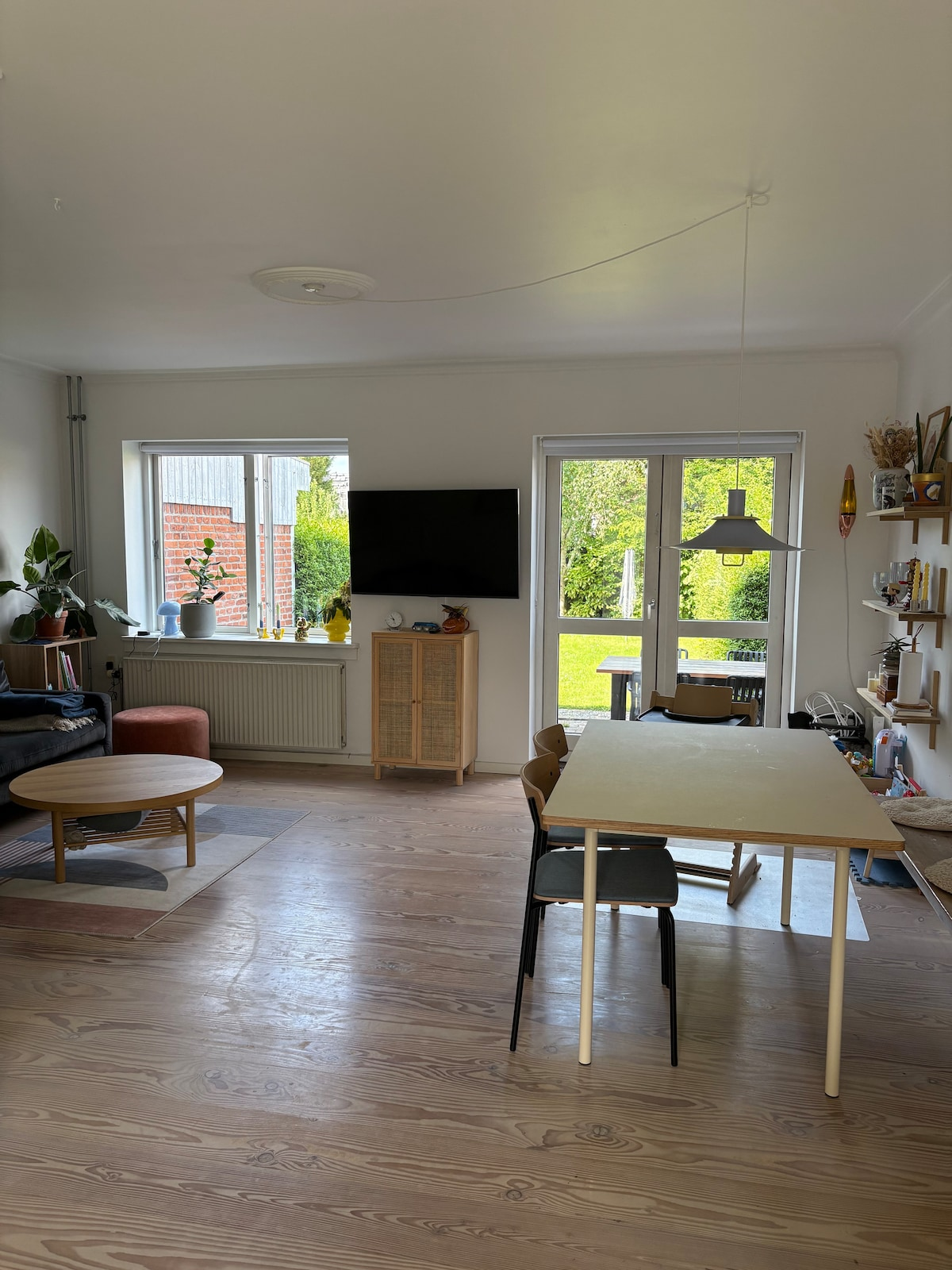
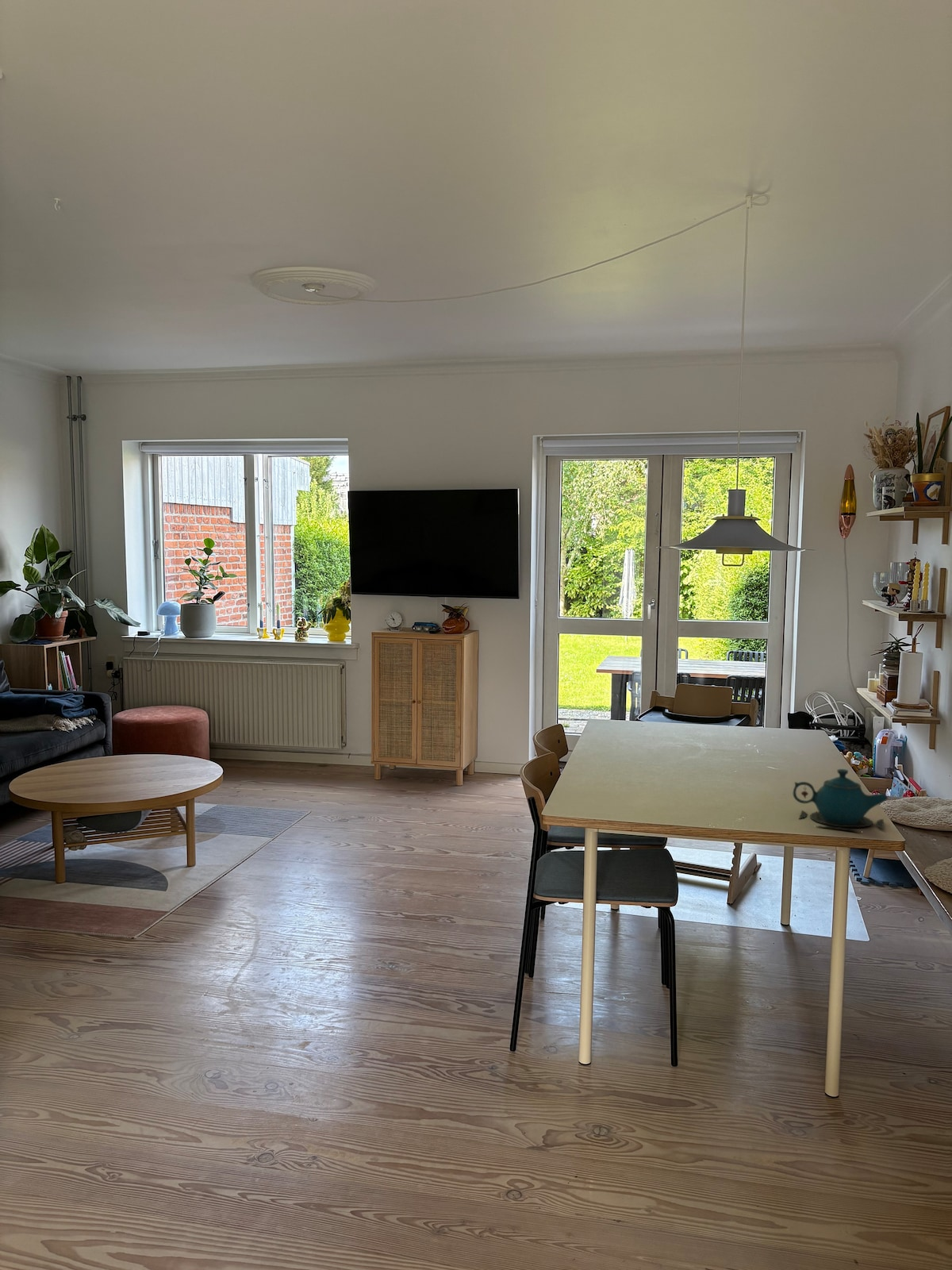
+ teapot [793,768,889,833]
